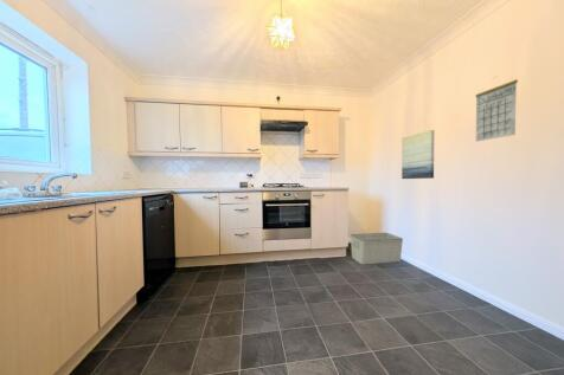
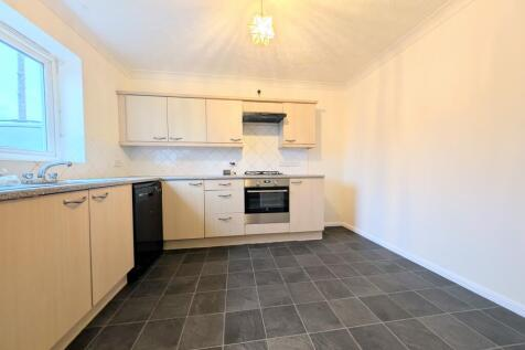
- calendar [474,75,519,143]
- wall art [400,129,435,180]
- storage bin [350,232,404,266]
